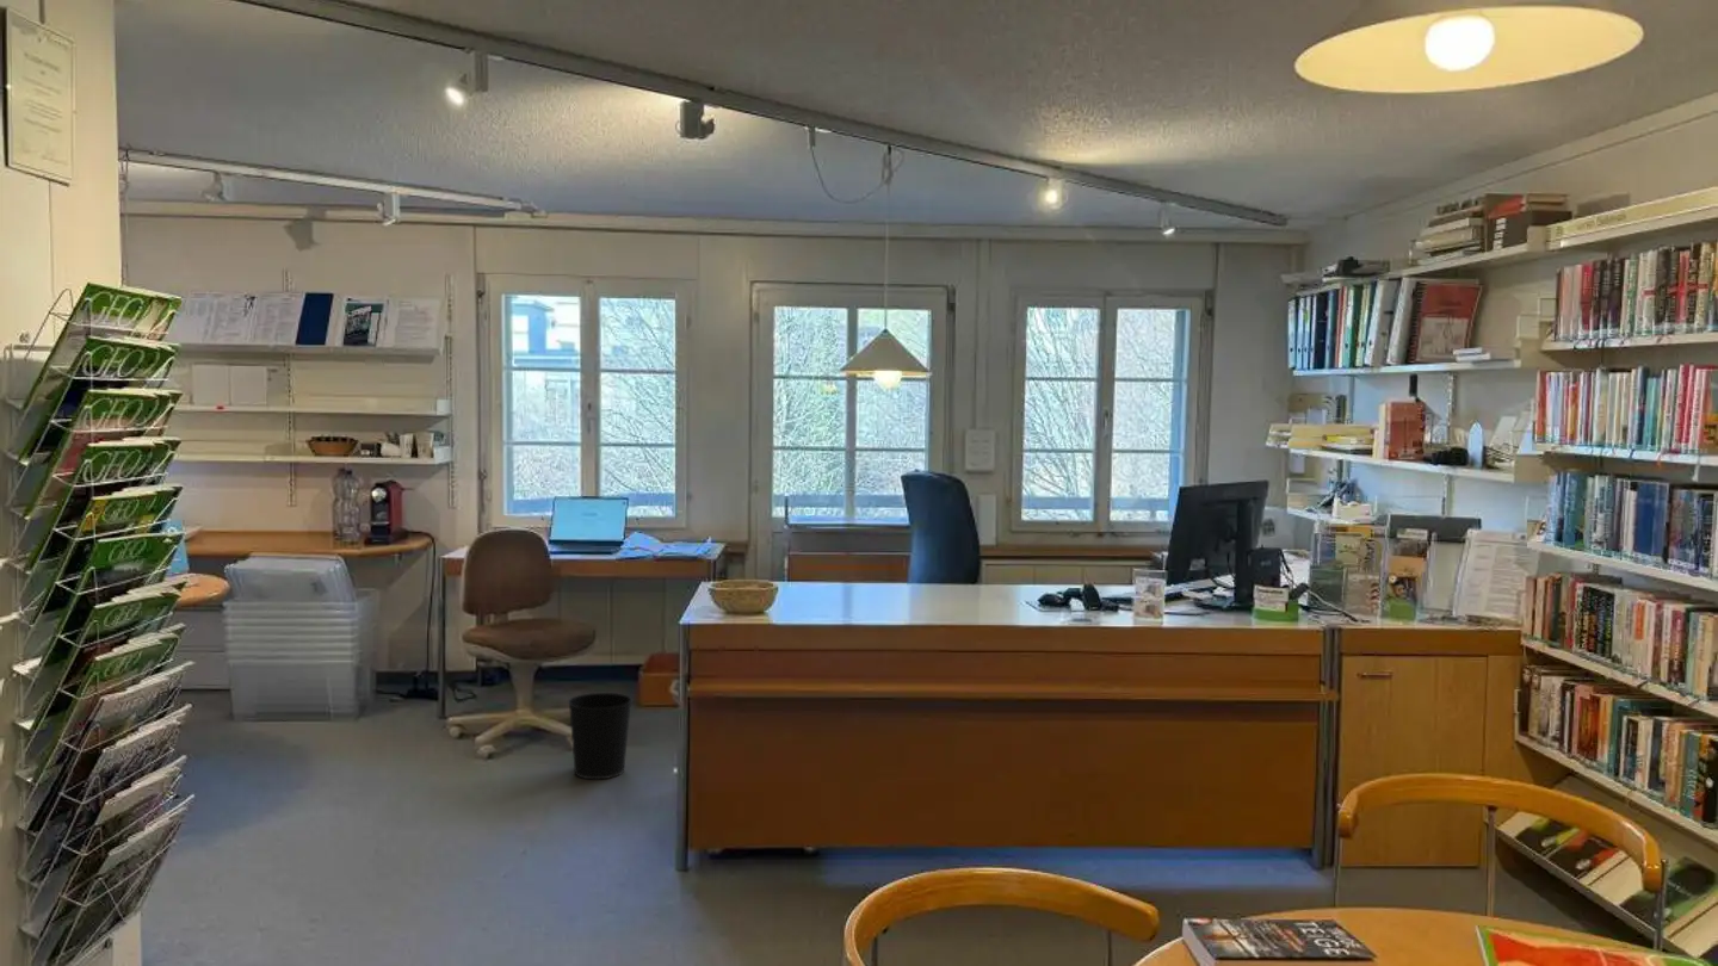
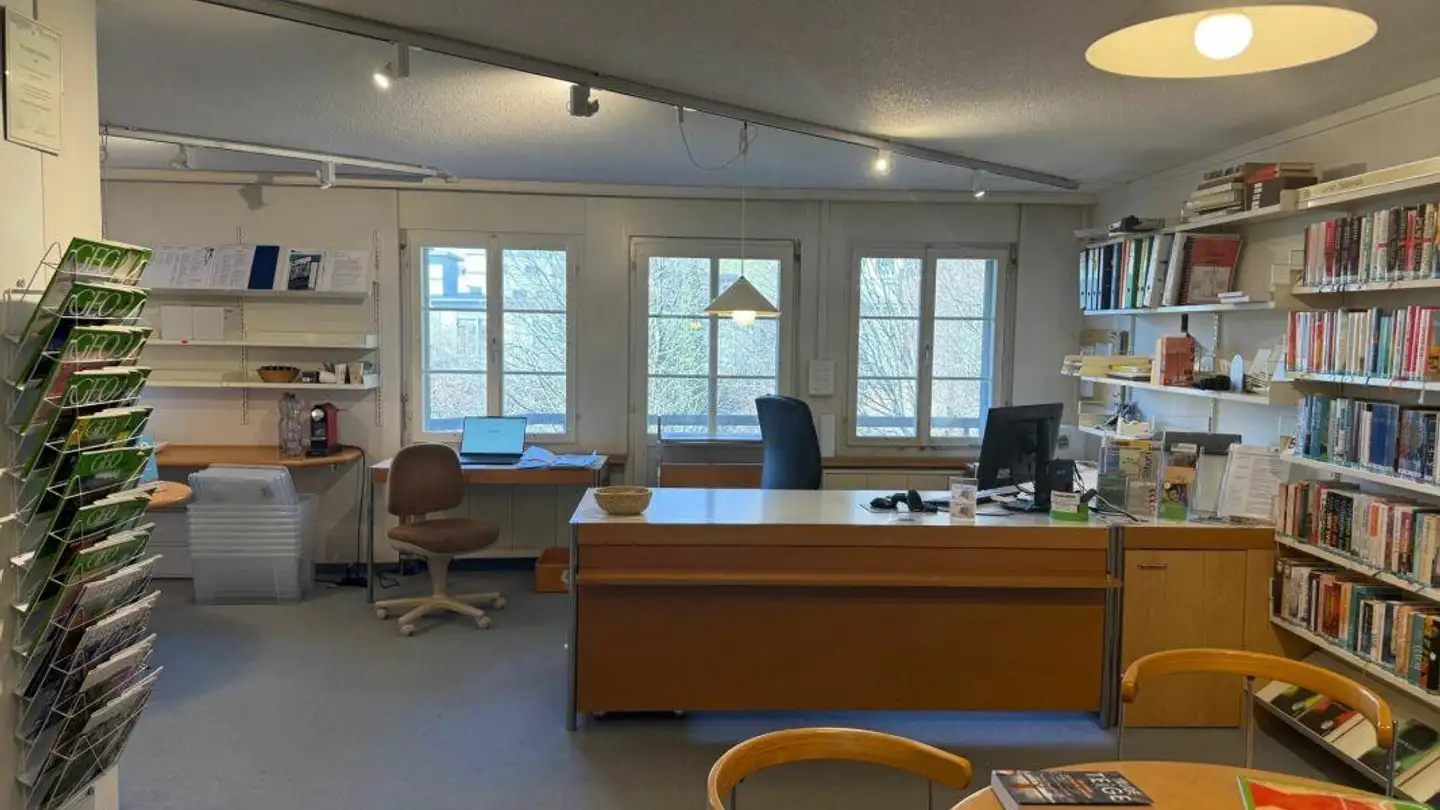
- wastebasket [567,692,634,780]
